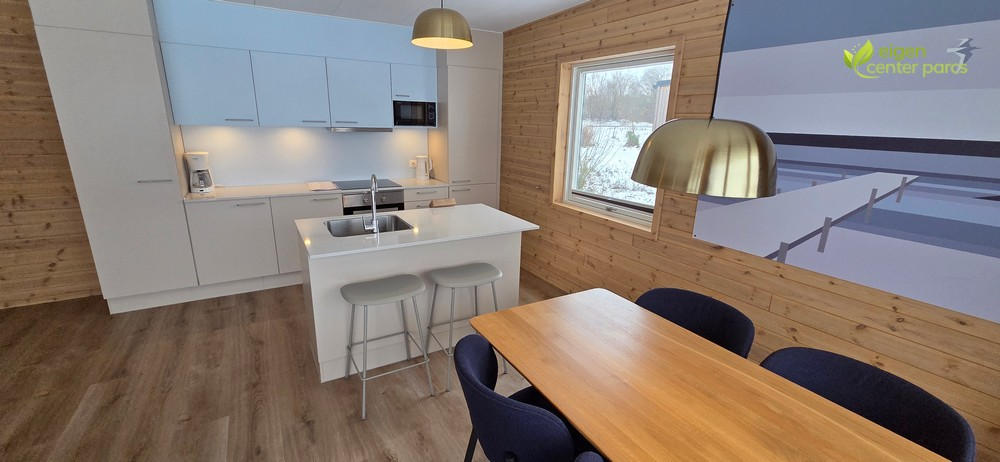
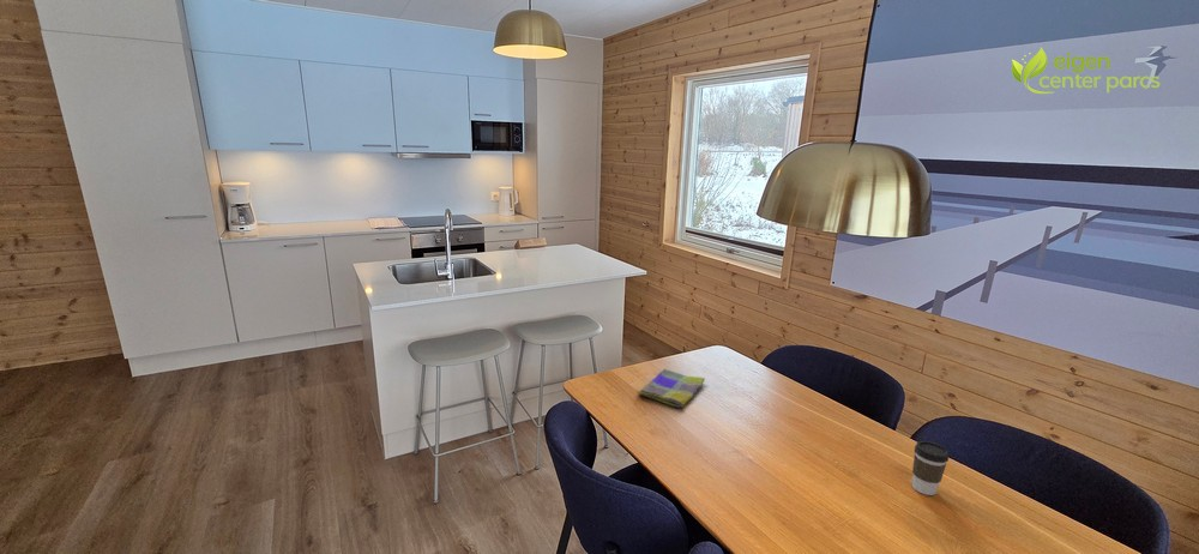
+ coffee cup [911,440,950,496]
+ dish towel [637,367,706,409]
